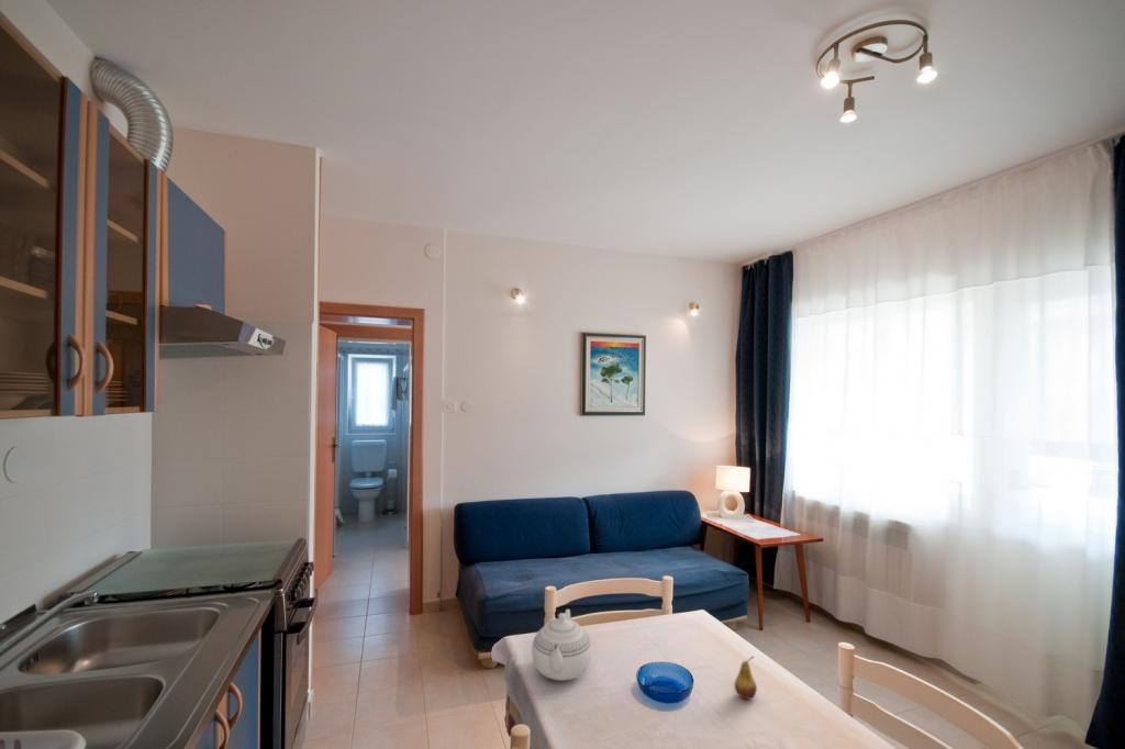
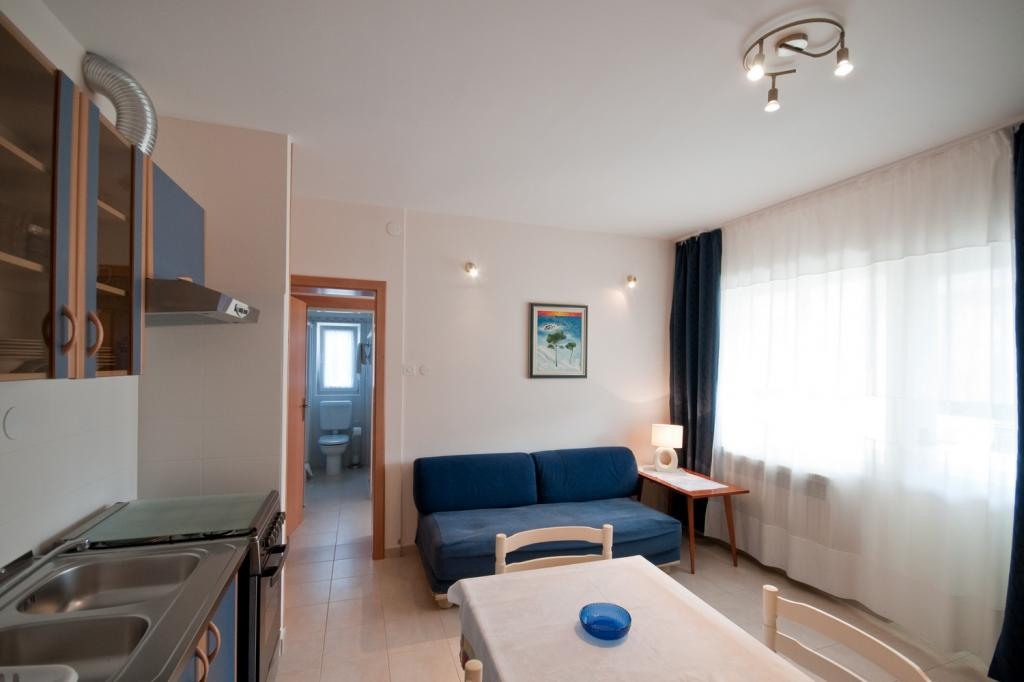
- fruit [734,656,758,701]
- teapot [531,608,593,682]
